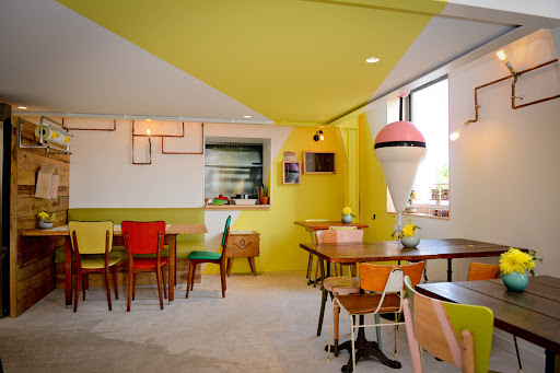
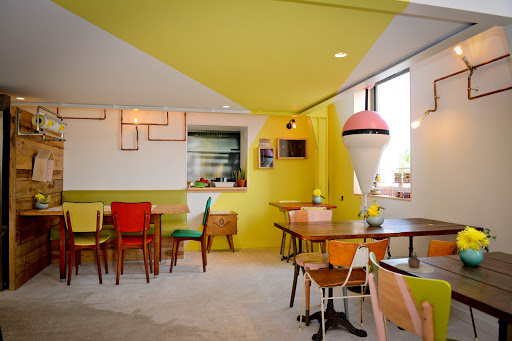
+ teapot [395,251,435,274]
